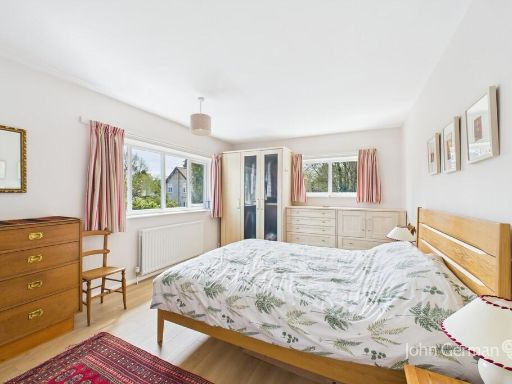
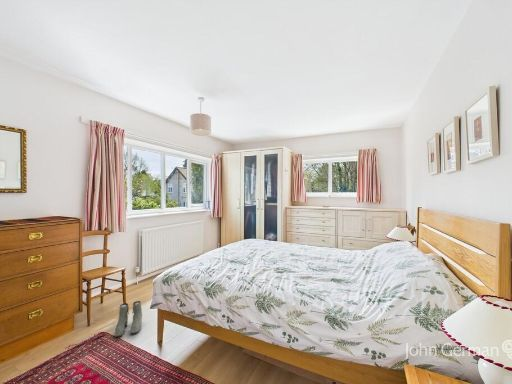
+ boots [114,300,143,338]
